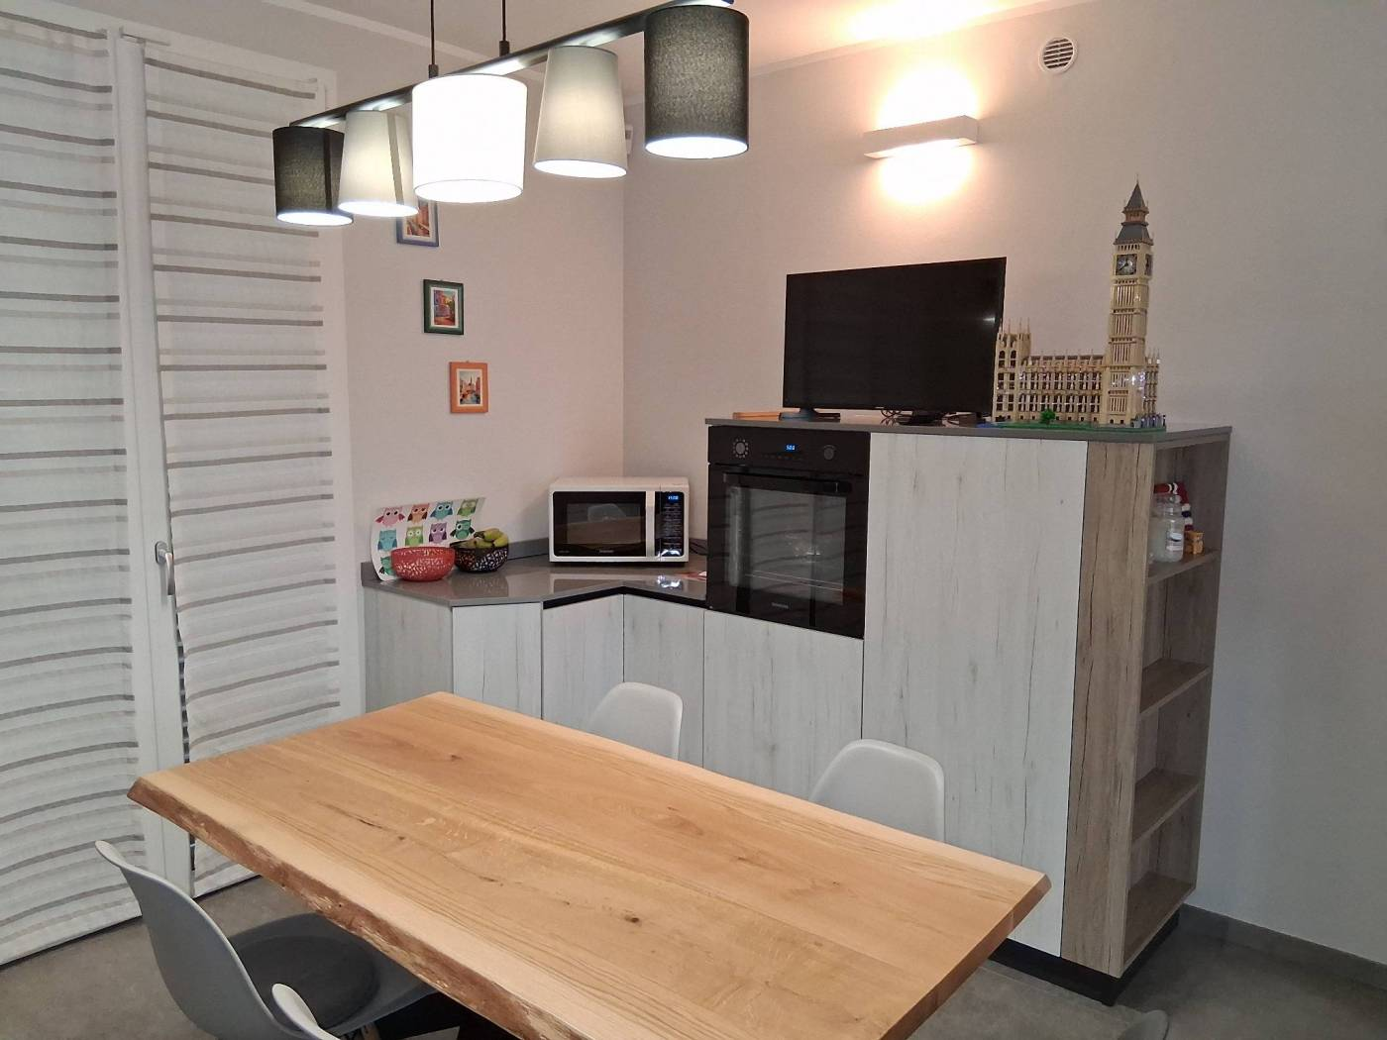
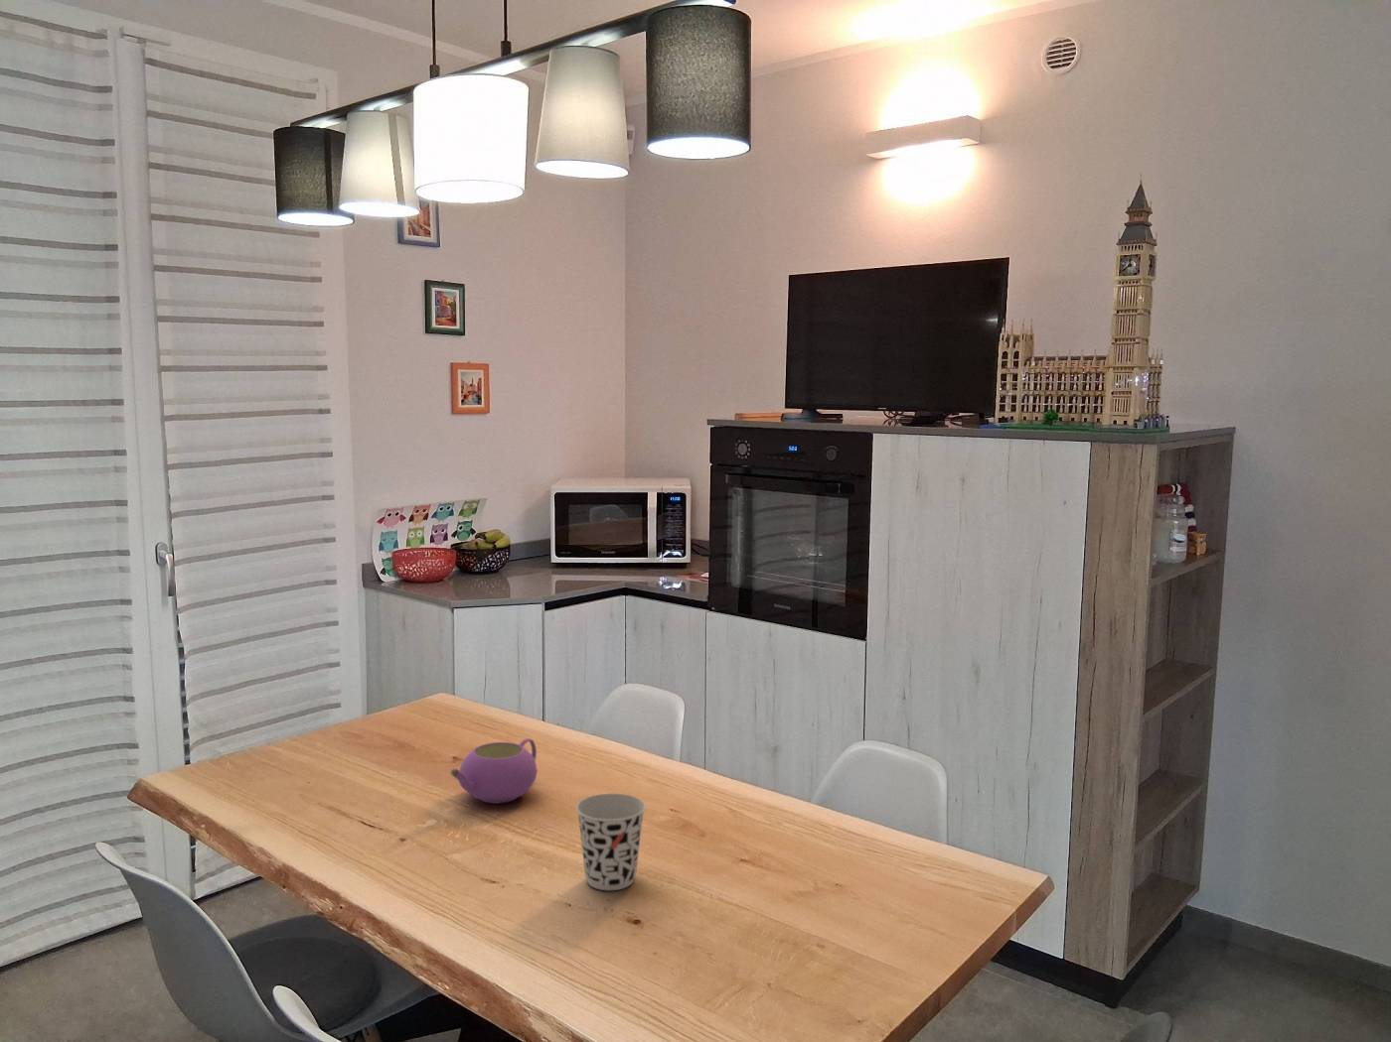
+ teapot [449,738,539,804]
+ cup [575,792,647,891]
